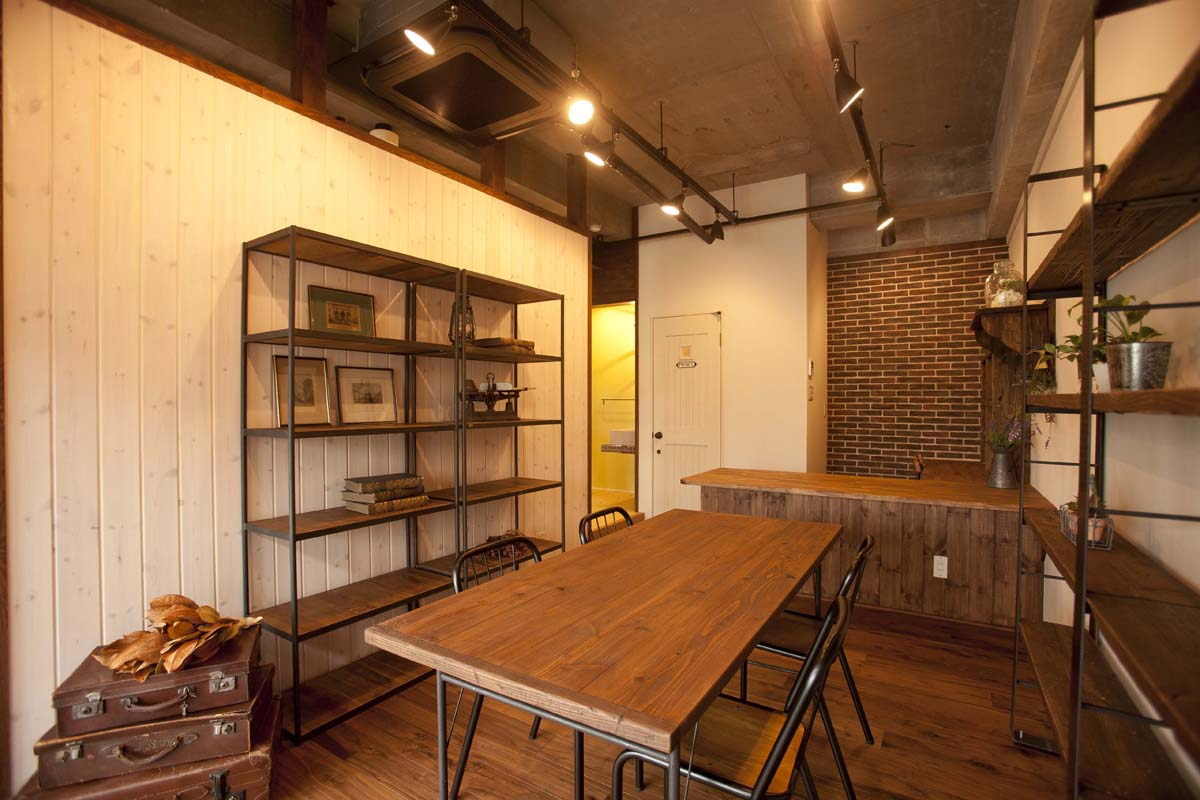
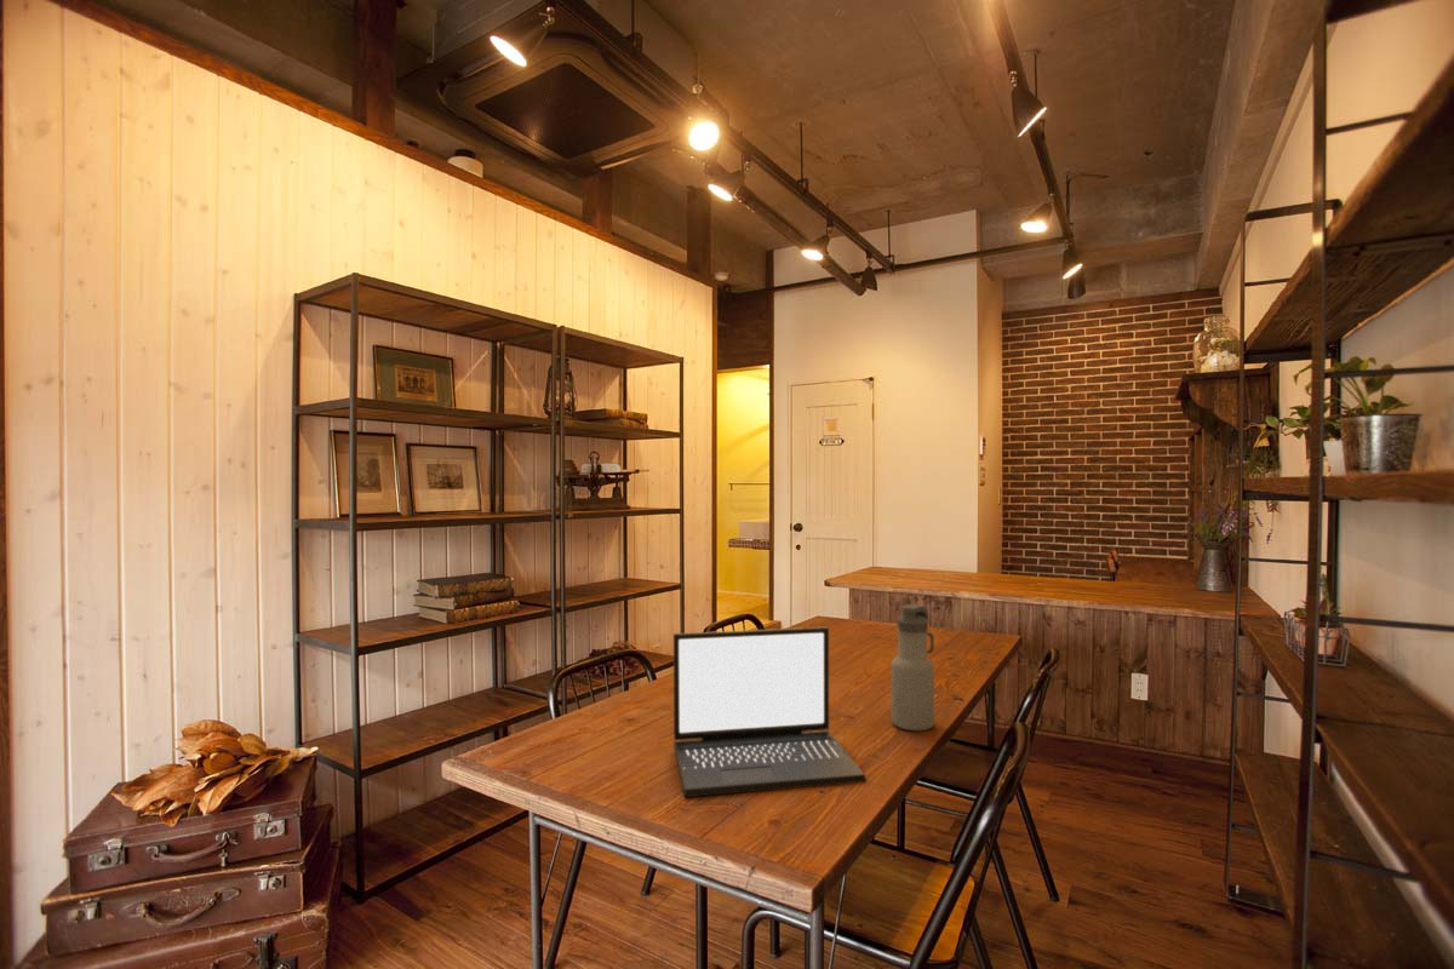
+ water bottle [891,603,935,732]
+ laptop [672,626,866,798]
